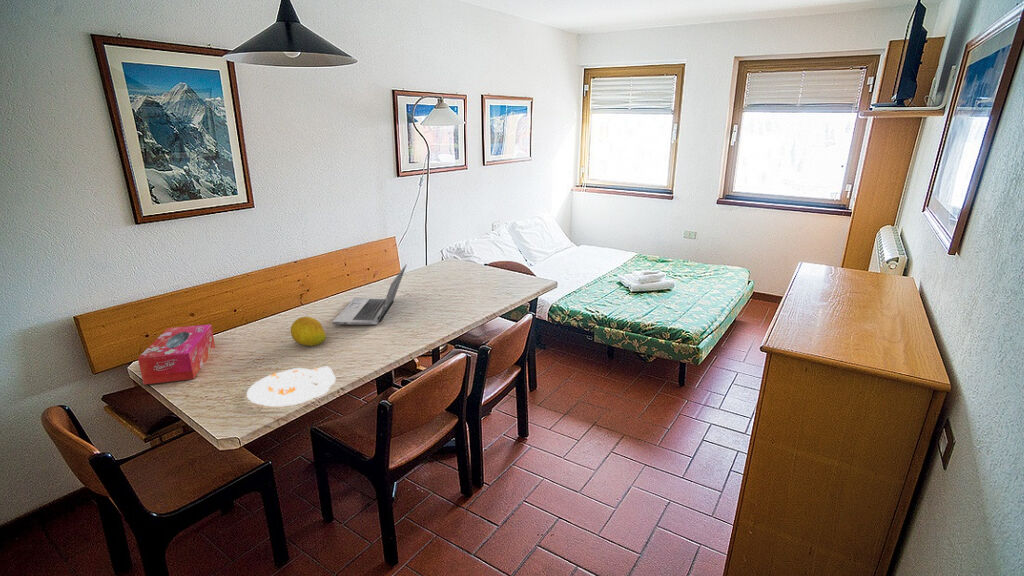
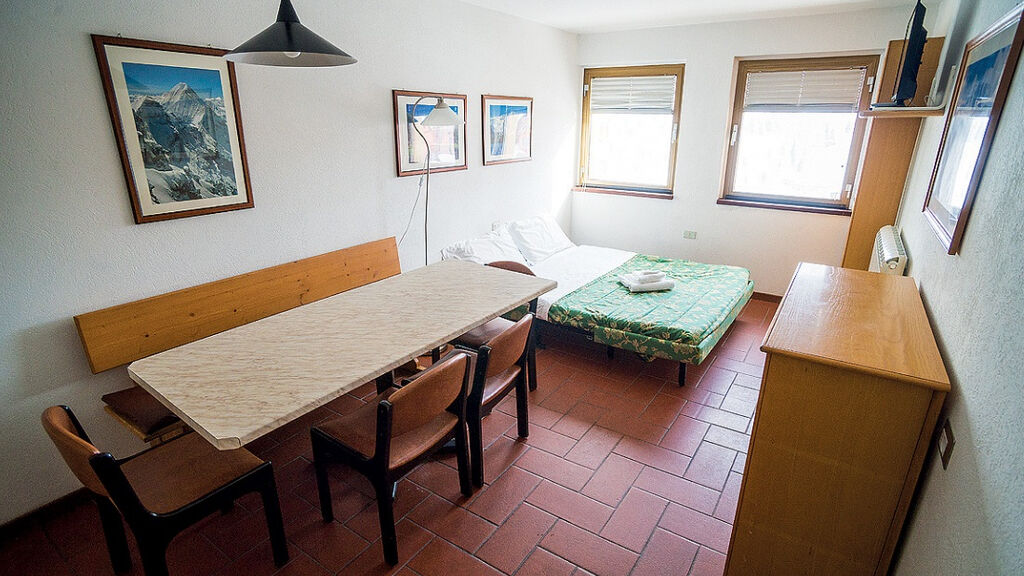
- laptop [332,263,408,325]
- plate [246,366,337,408]
- tissue box [137,324,216,385]
- fruit [290,316,327,347]
